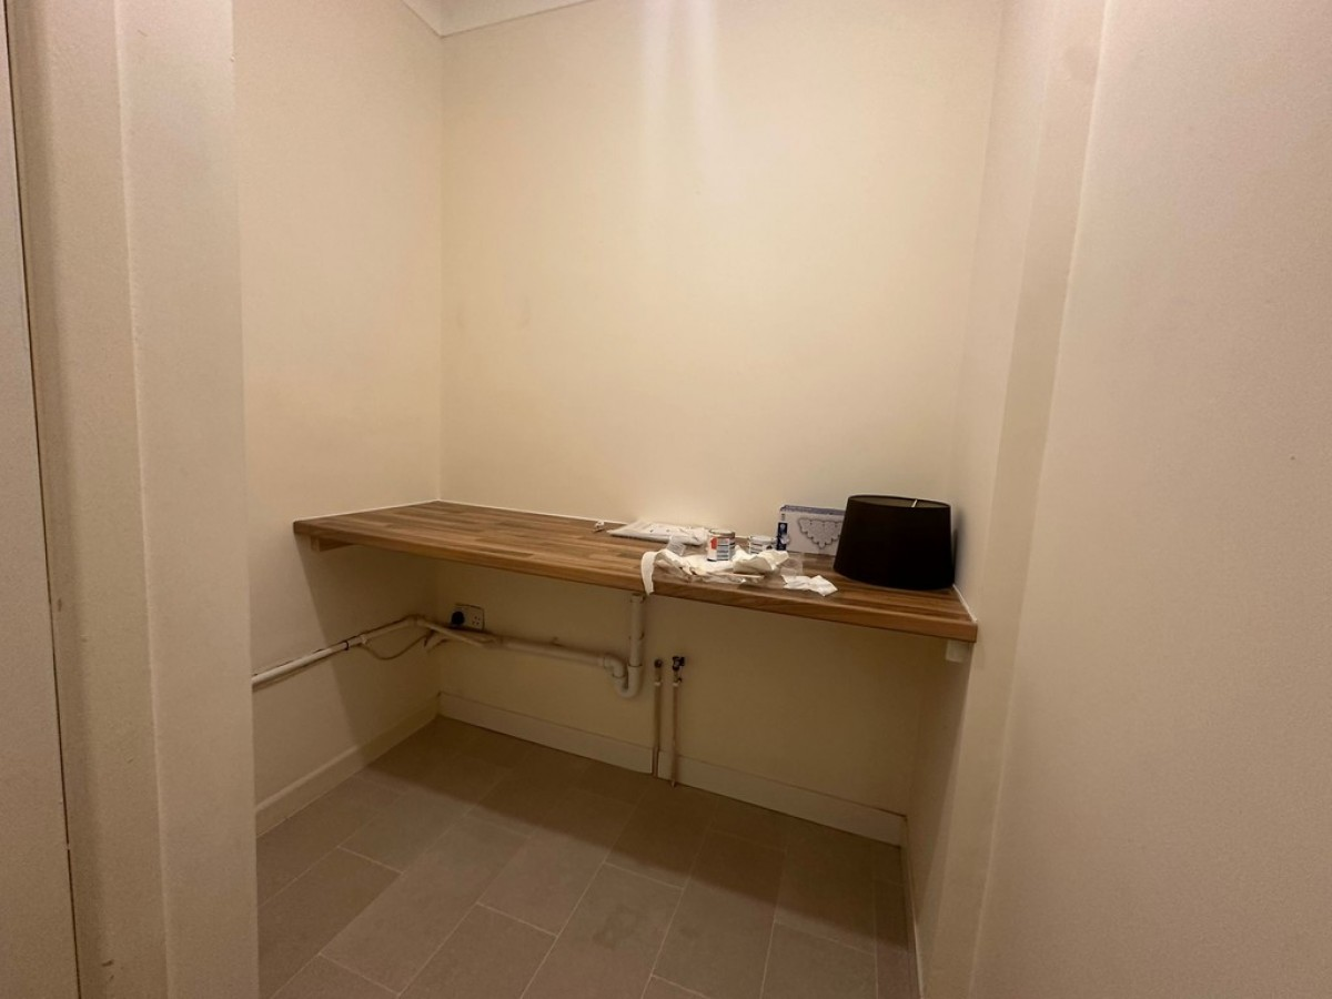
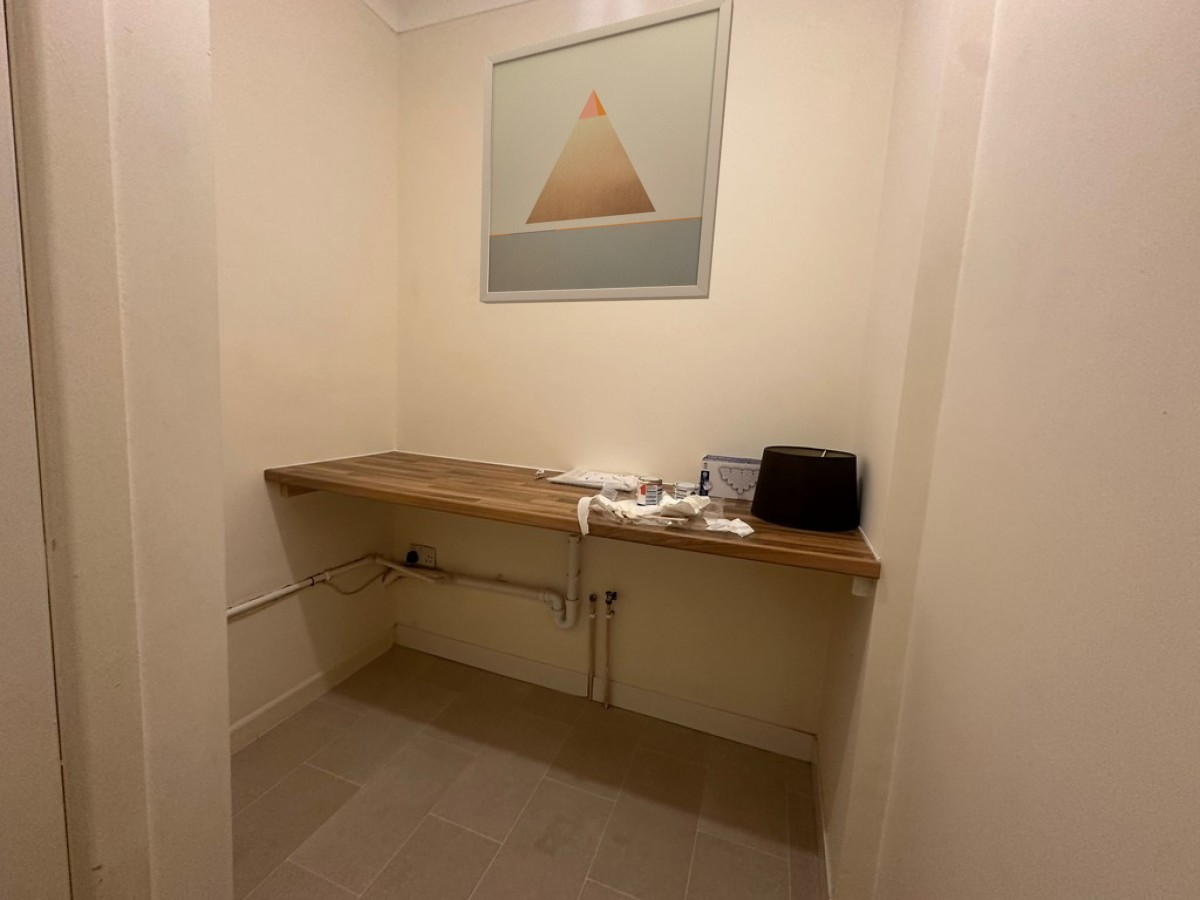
+ wall art [478,0,735,305]
